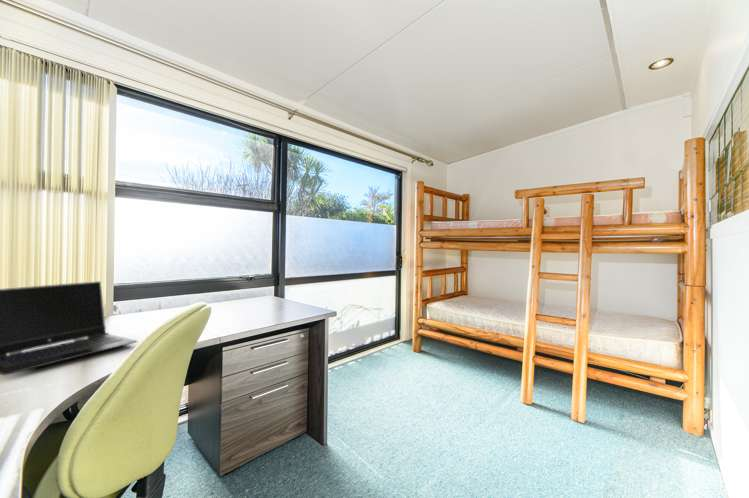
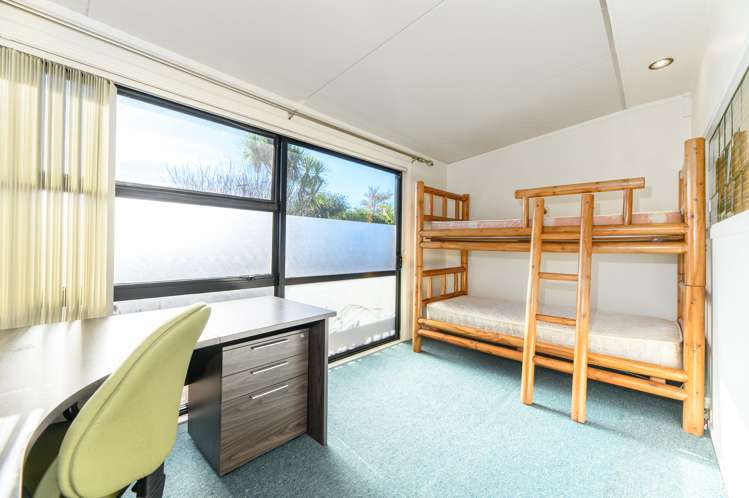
- laptop computer [0,280,138,376]
